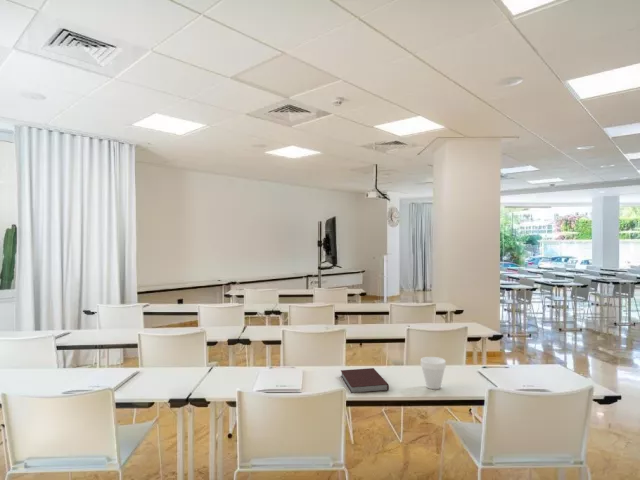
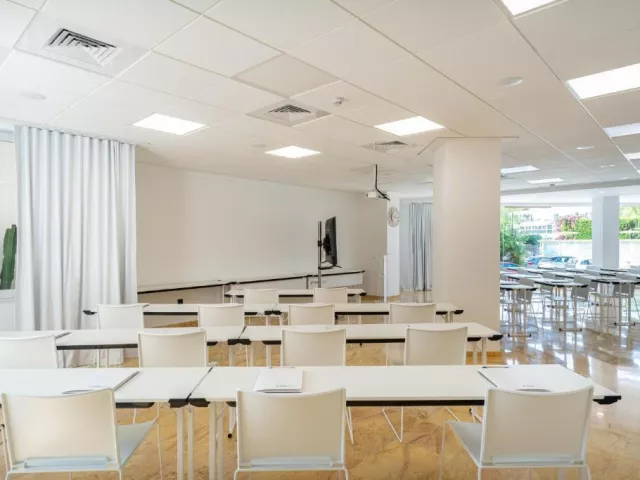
- cup [420,356,447,390]
- notebook [340,367,390,394]
